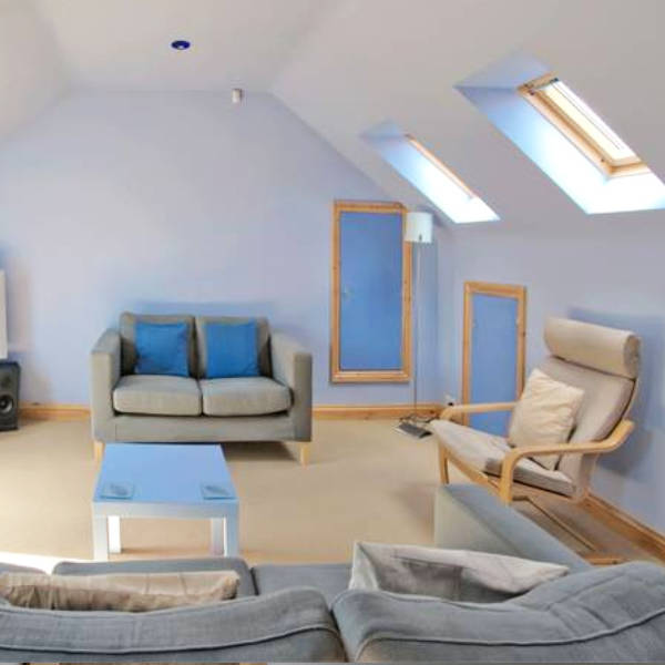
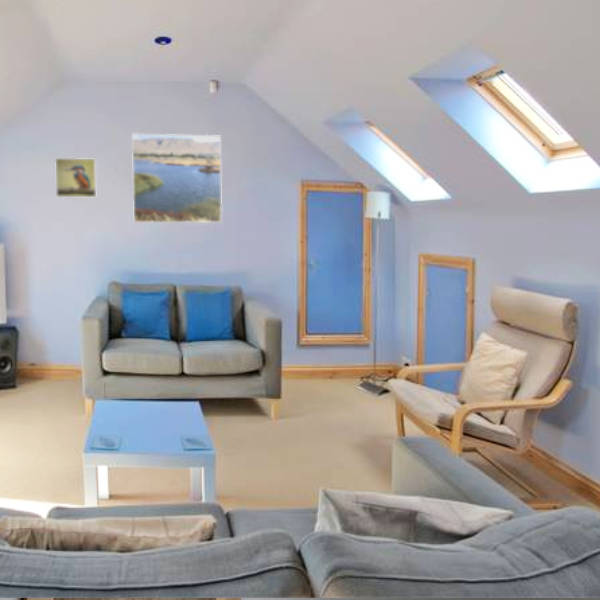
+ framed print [54,157,97,198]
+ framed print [131,133,223,224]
